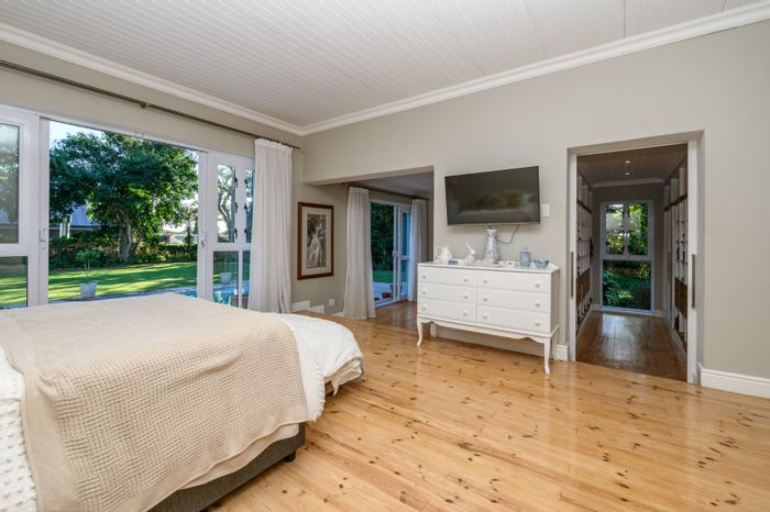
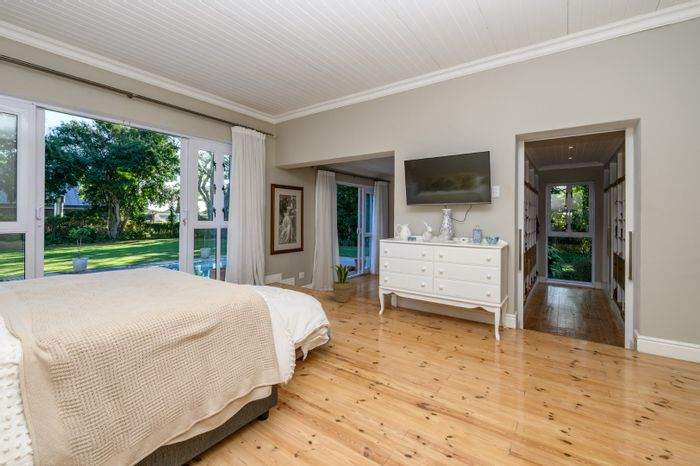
+ potted plant [329,263,353,303]
